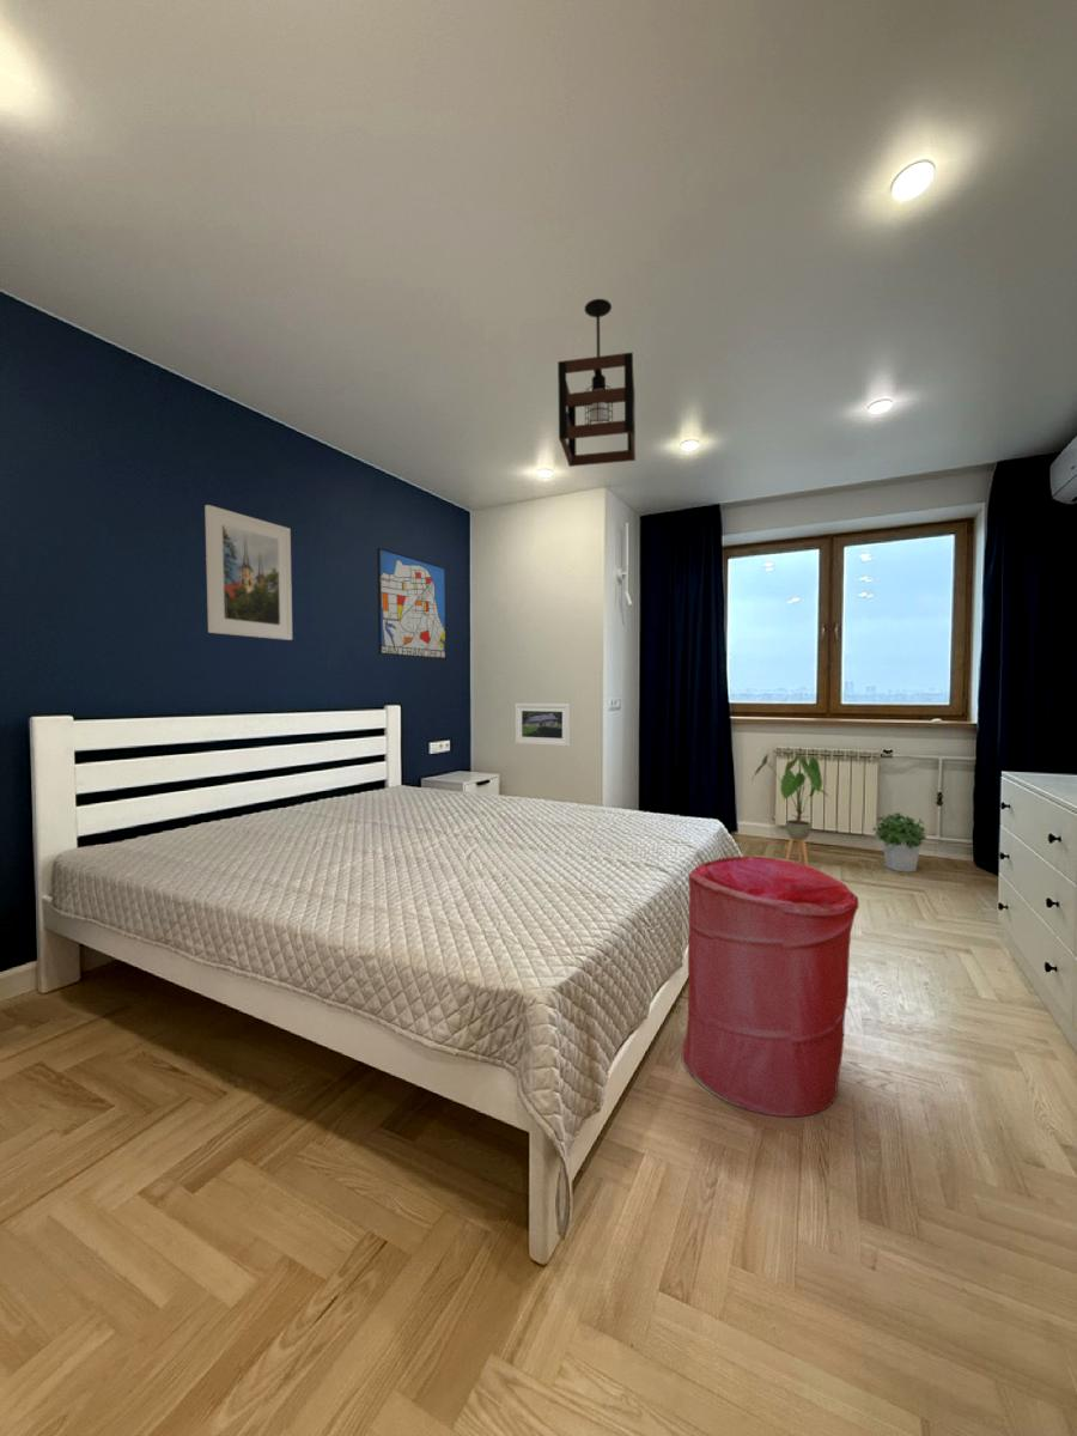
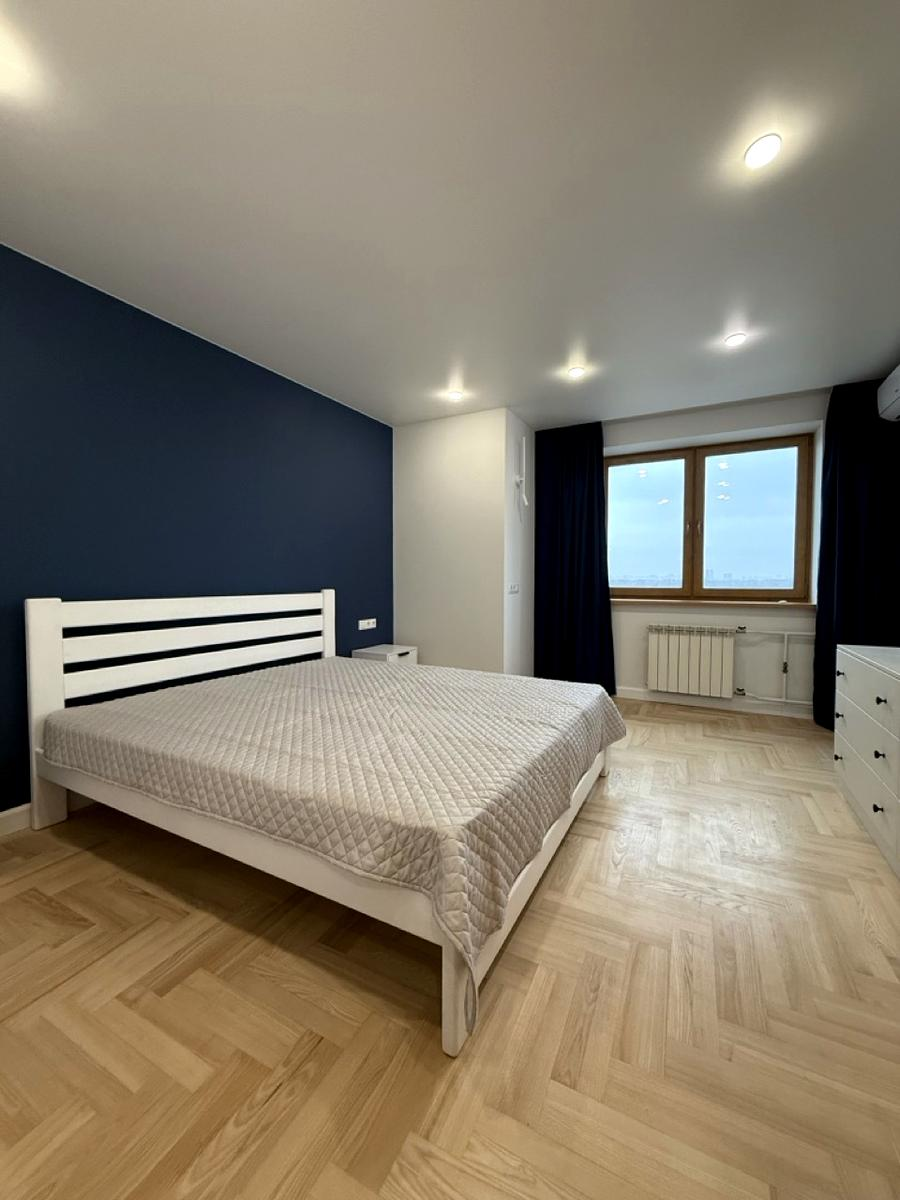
- potted plant [871,811,929,874]
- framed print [515,702,571,748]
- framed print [203,504,293,641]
- house plant [750,750,832,865]
- laundry hamper [680,854,860,1118]
- pendant light [556,298,637,468]
- wall art [376,547,448,661]
